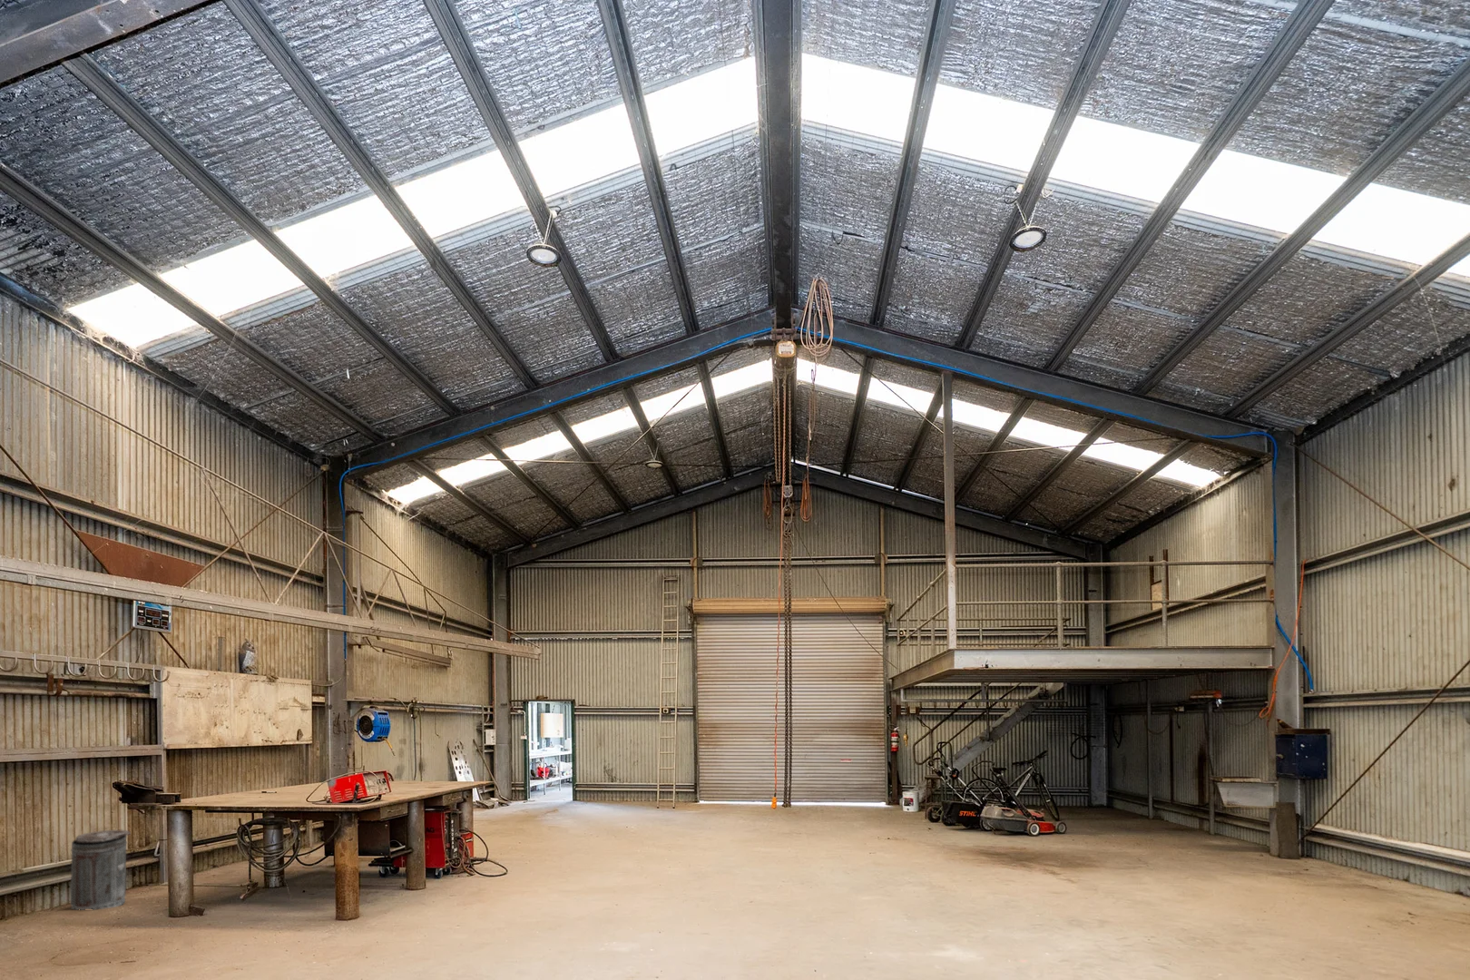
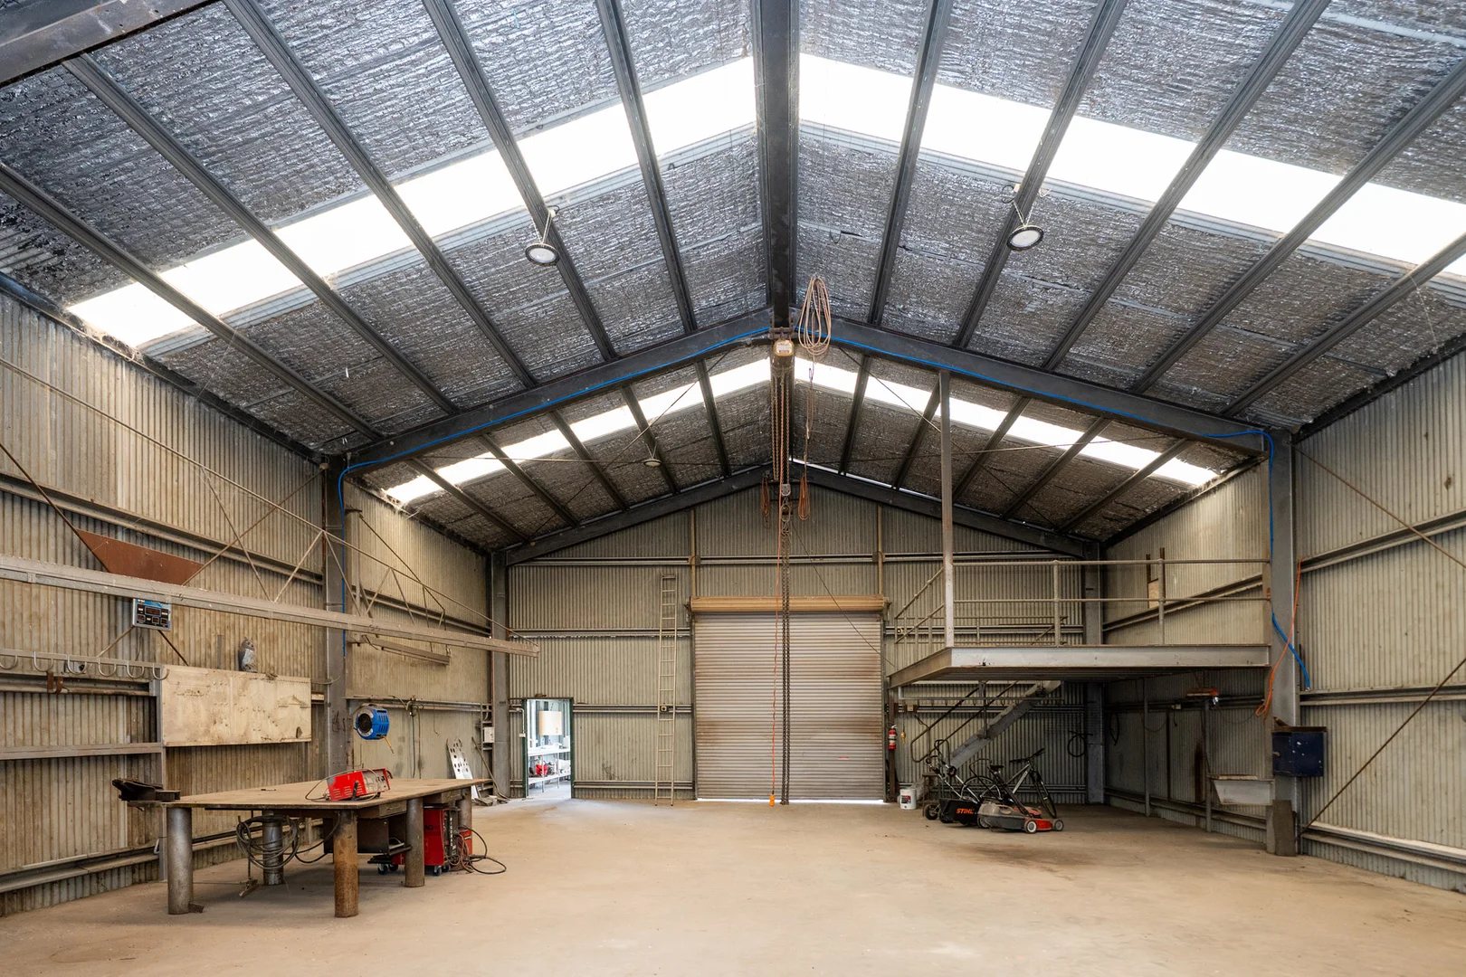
- trash can lid [70,829,131,911]
